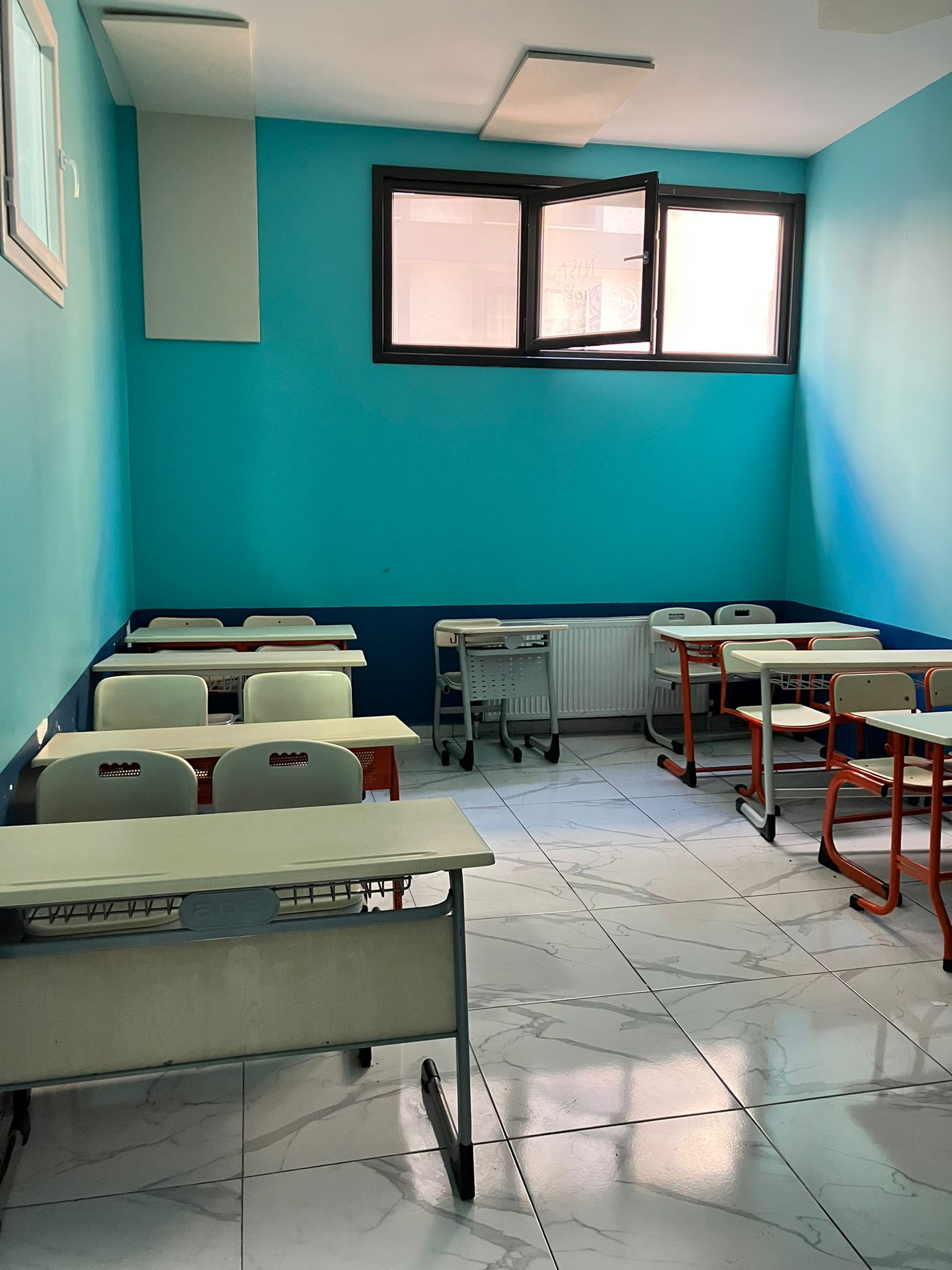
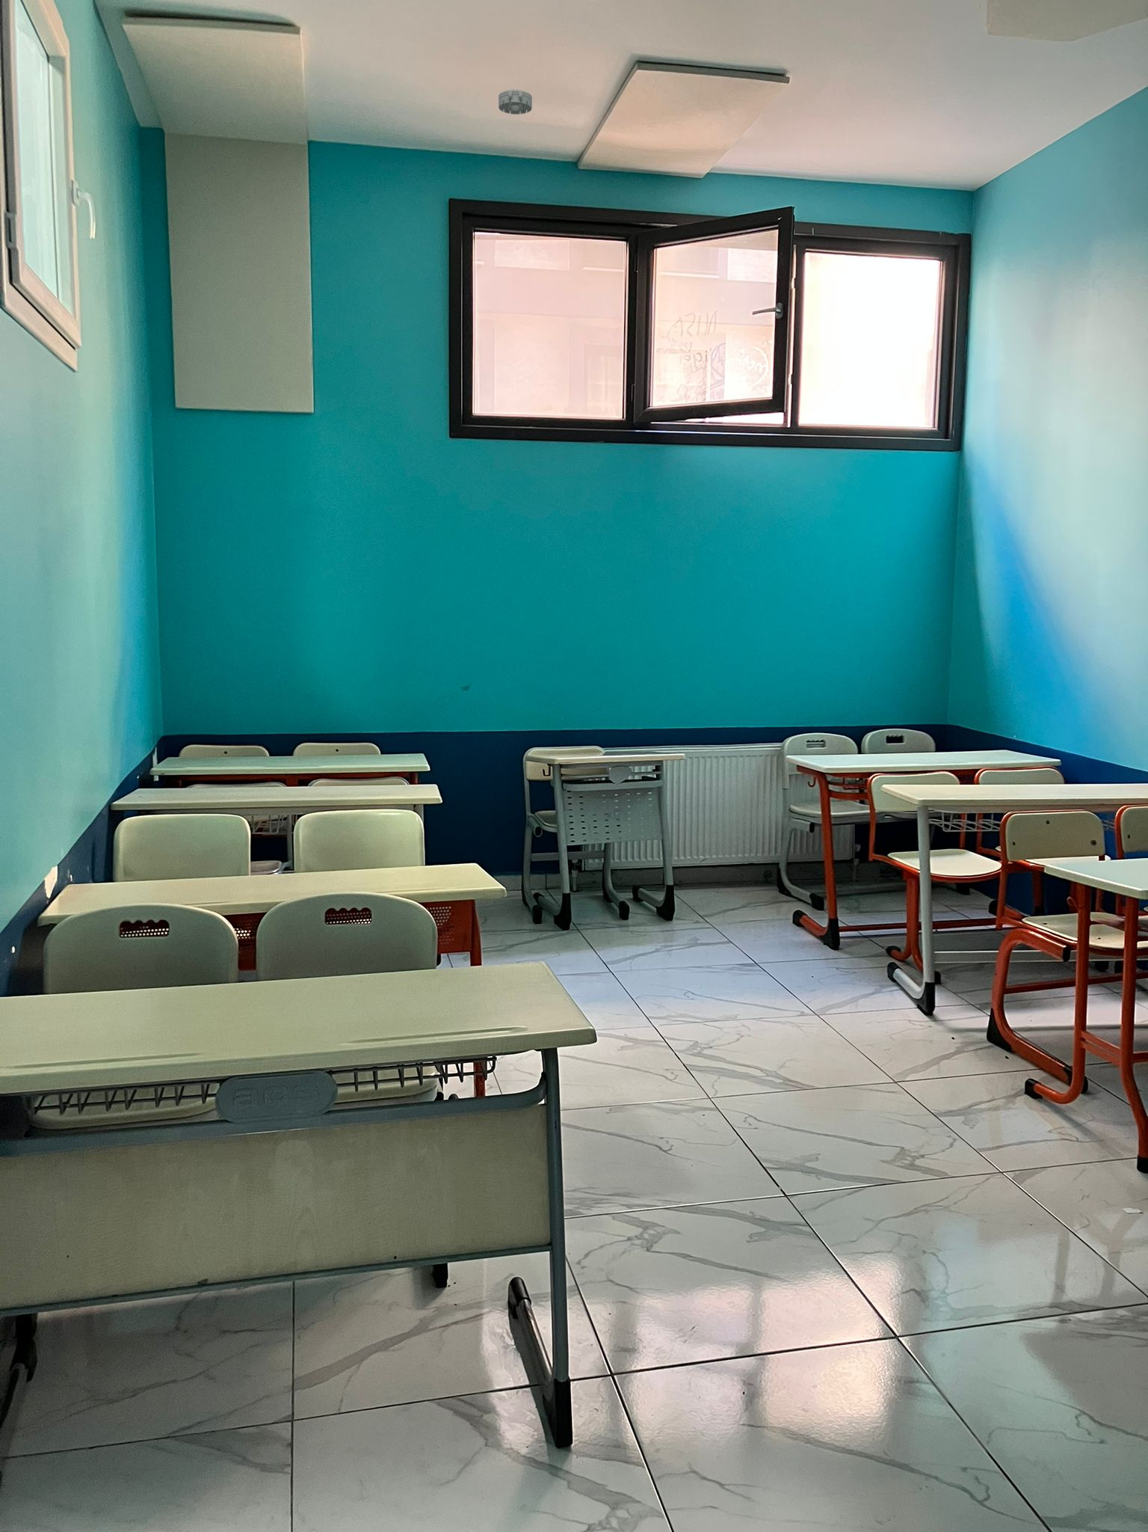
+ smoke detector [498,89,533,115]
